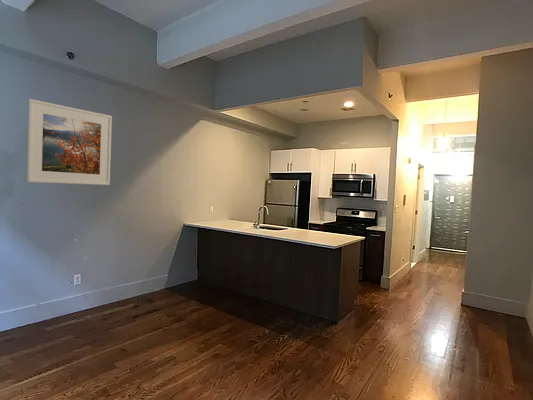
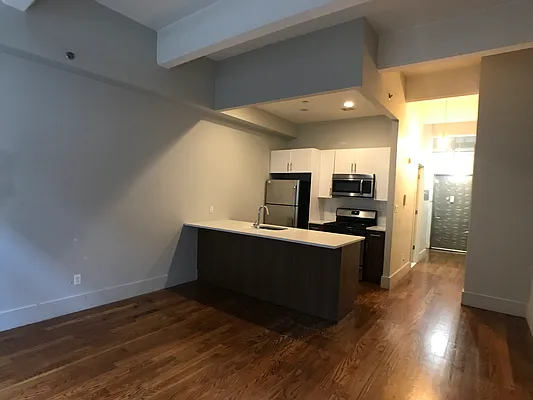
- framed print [26,98,113,186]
